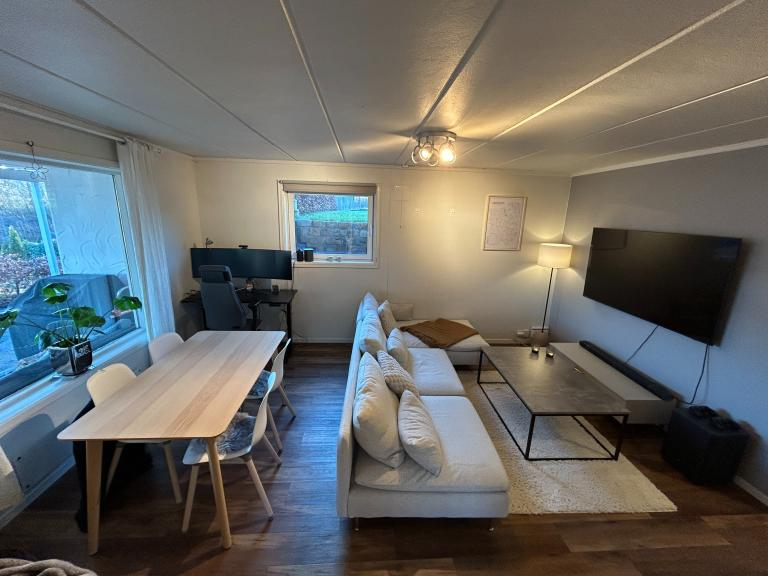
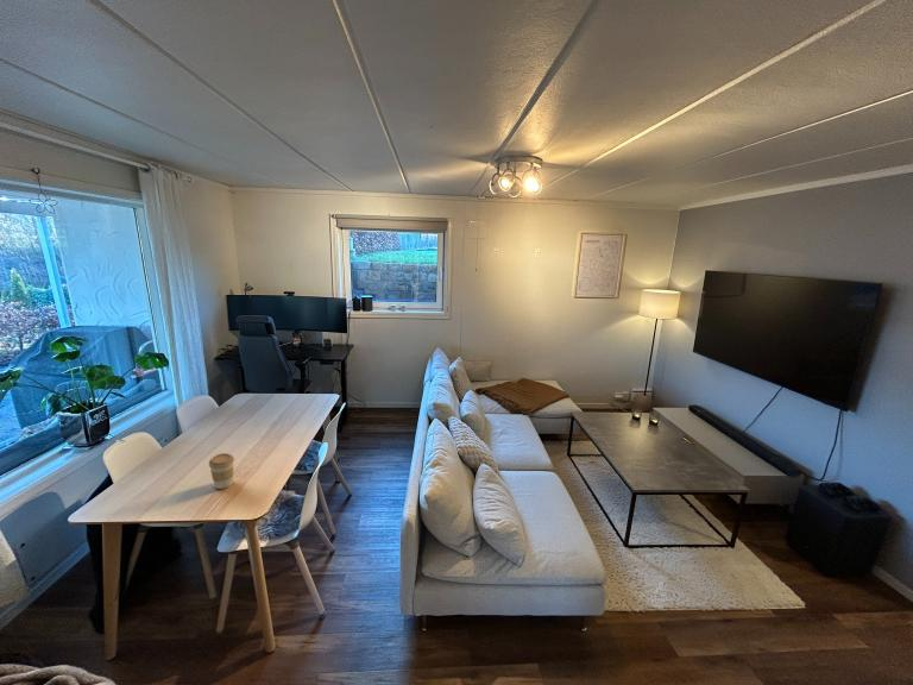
+ coffee cup [208,452,235,490]
